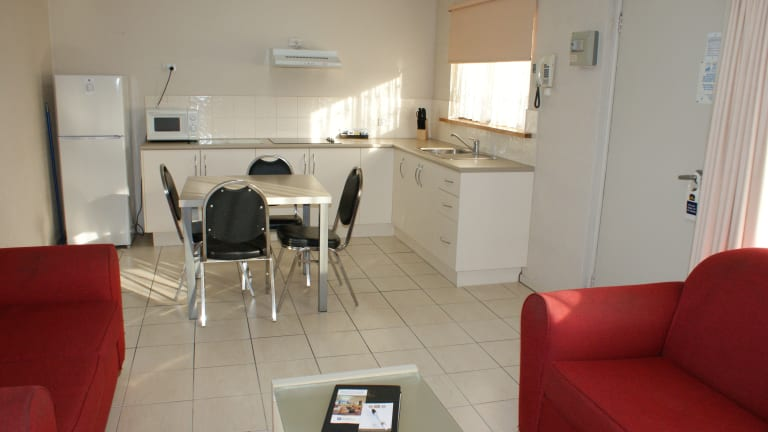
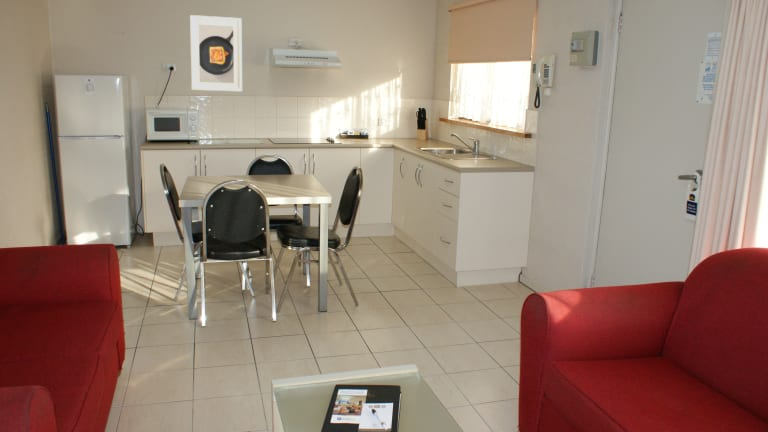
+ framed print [189,14,243,93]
